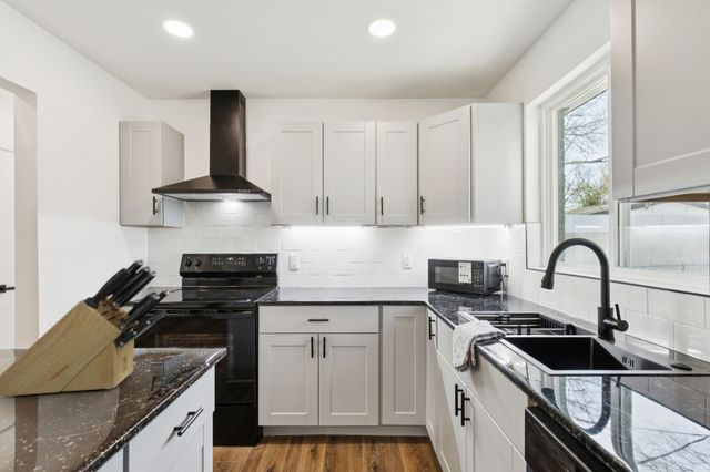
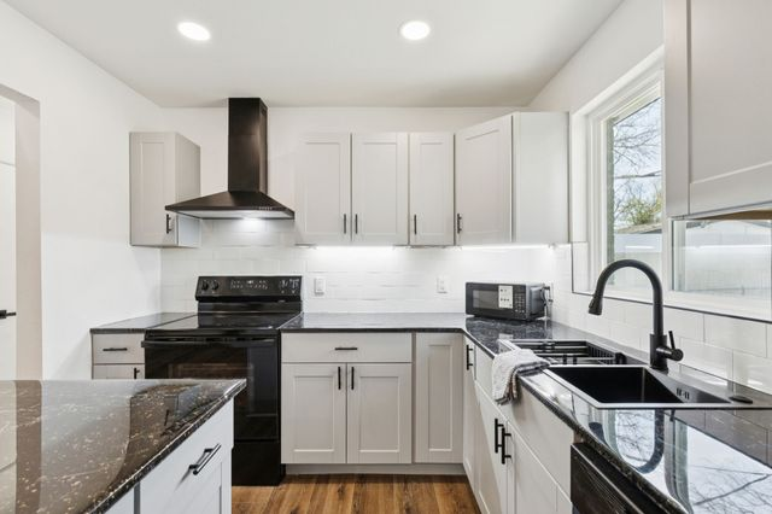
- knife block [0,258,170,398]
